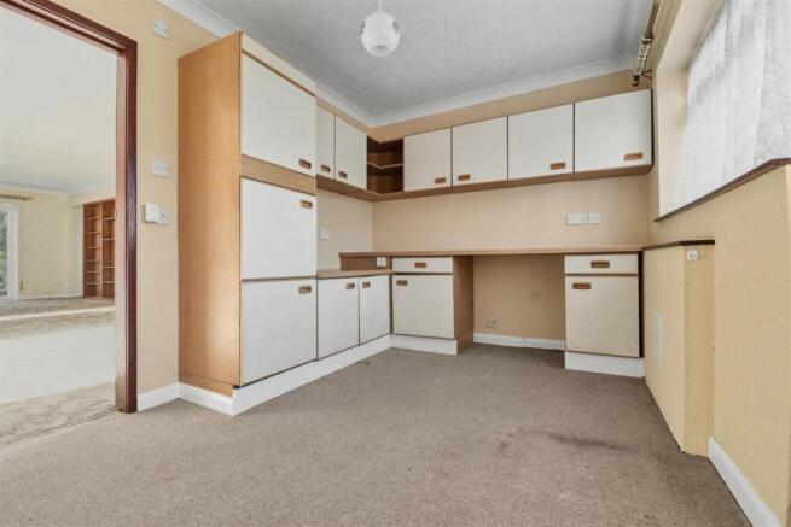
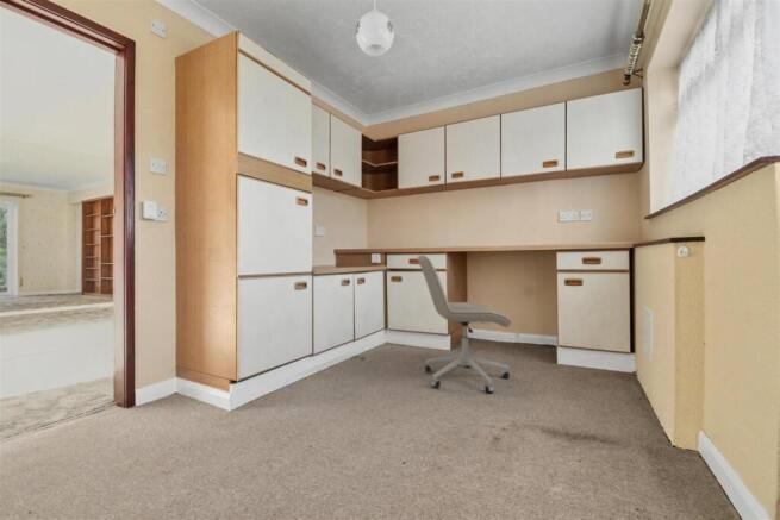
+ office chair [417,255,512,394]
